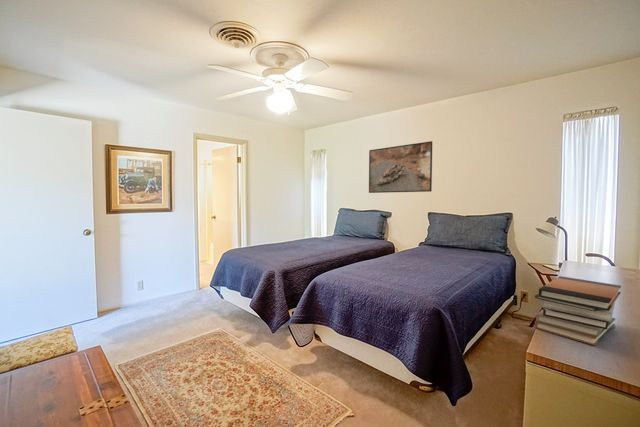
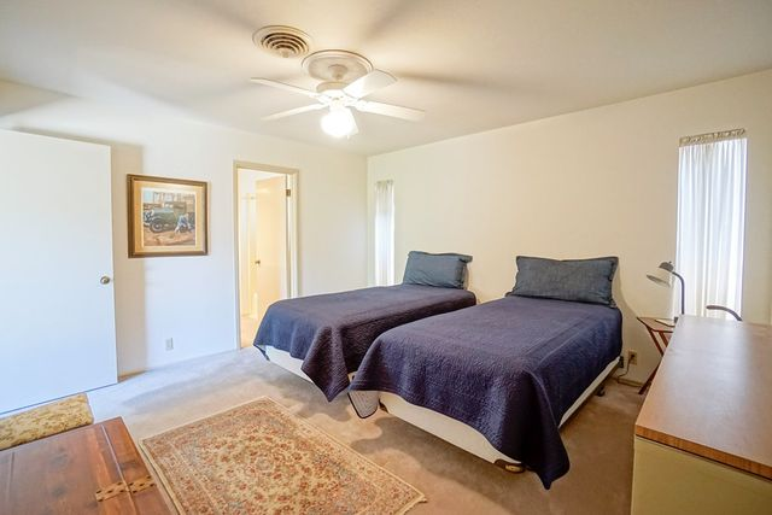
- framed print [368,140,433,194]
- book stack [534,275,622,347]
